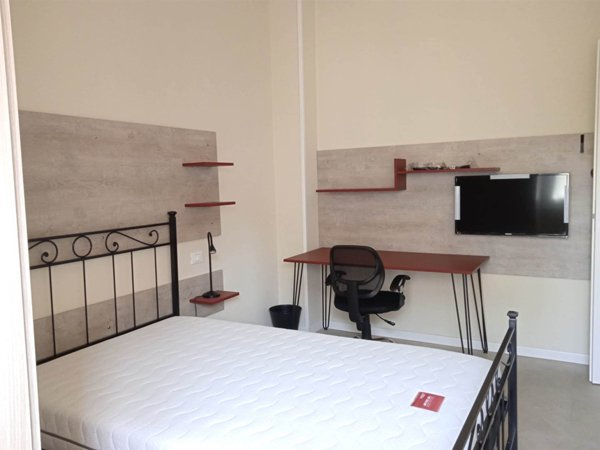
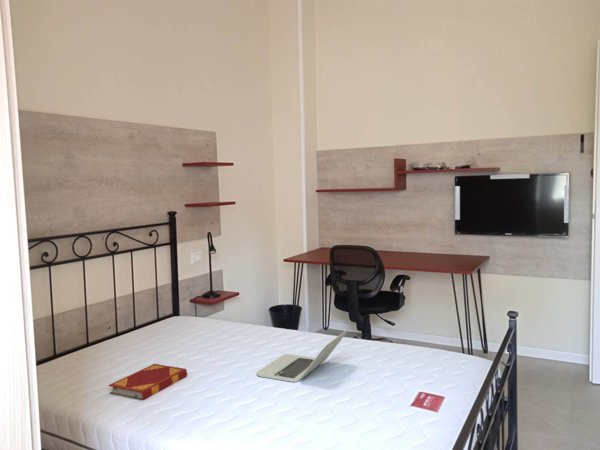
+ laptop [256,328,349,383]
+ hardback book [107,363,188,401]
